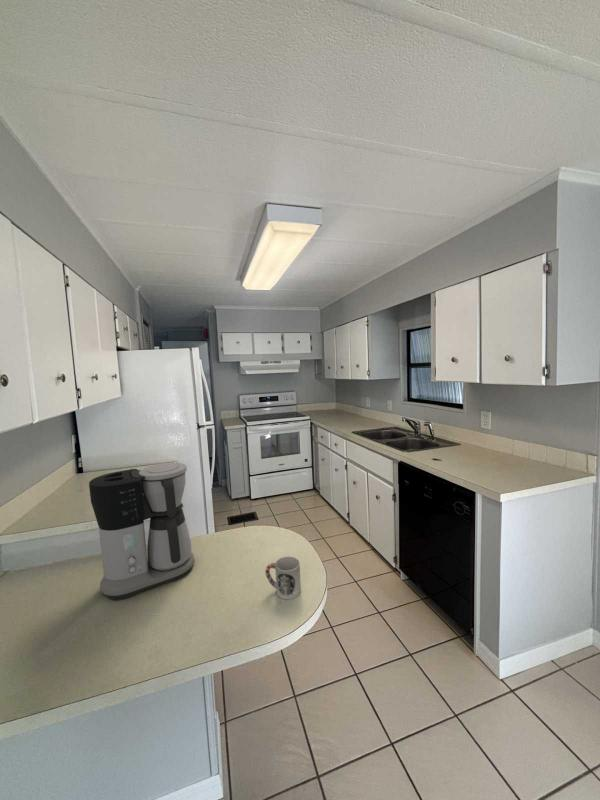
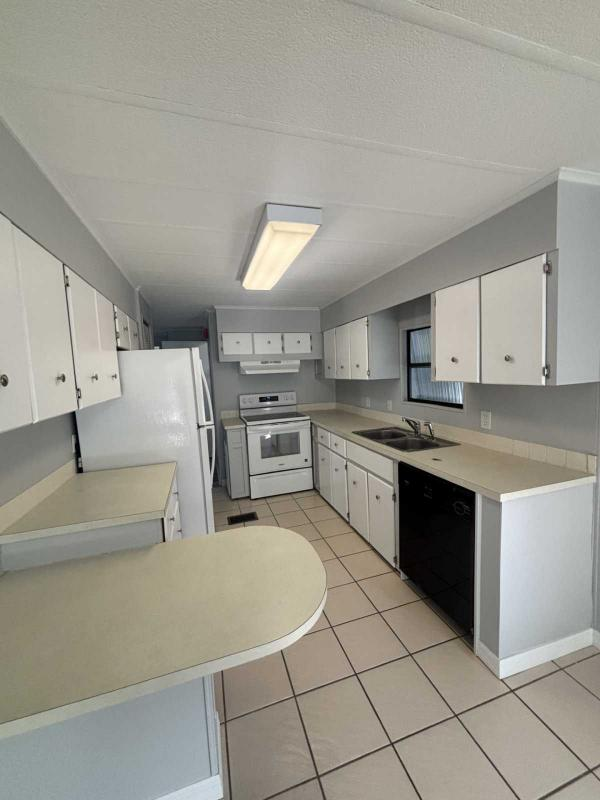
- coffee maker [88,462,195,601]
- cup [265,556,302,600]
